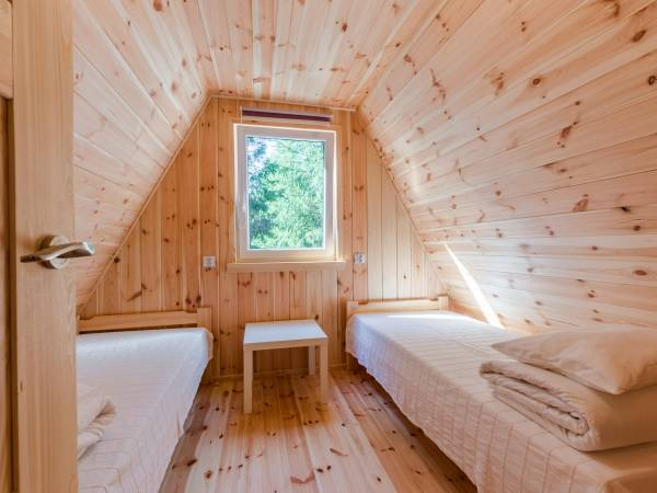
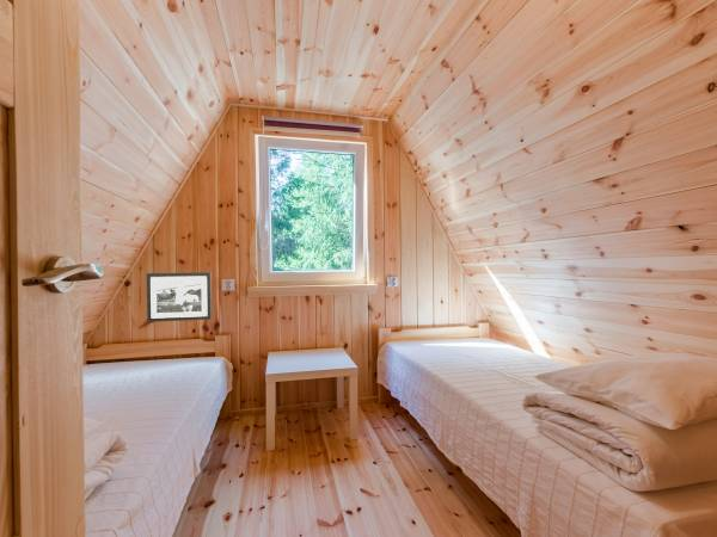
+ picture frame [146,271,213,323]
